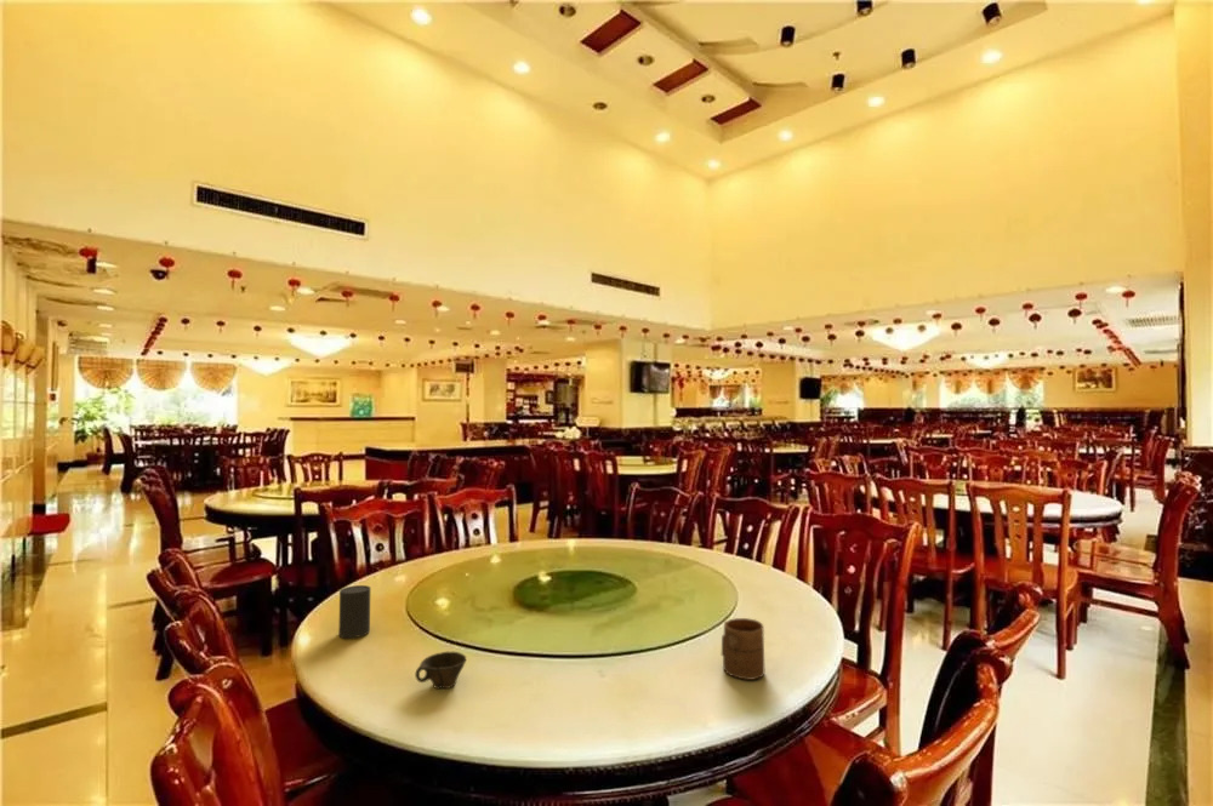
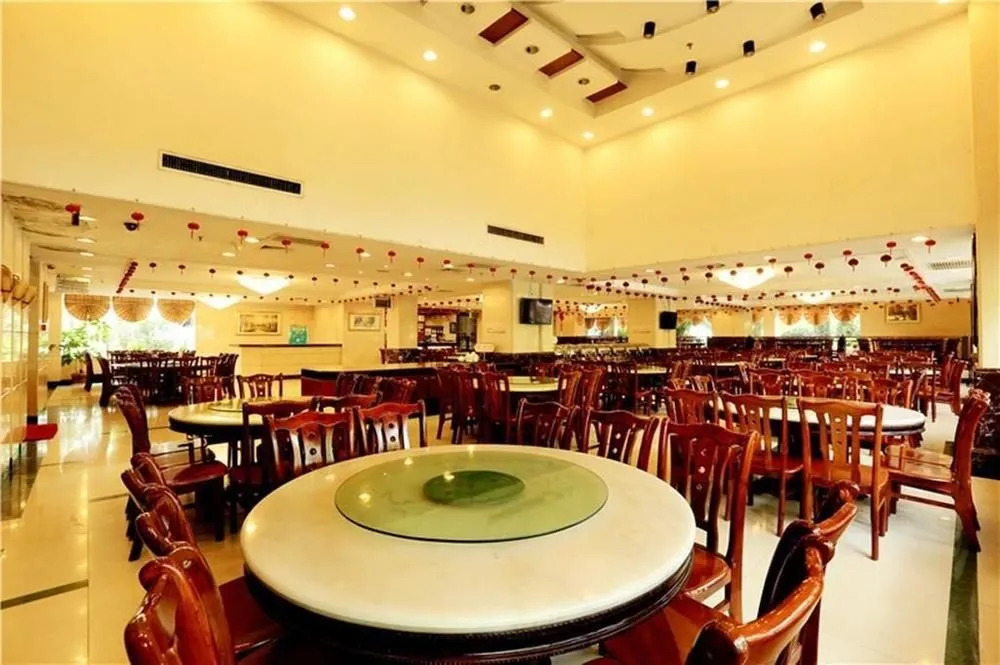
- cup [337,584,371,639]
- cup [414,651,467,690]
- cup [721,617,765,681]
